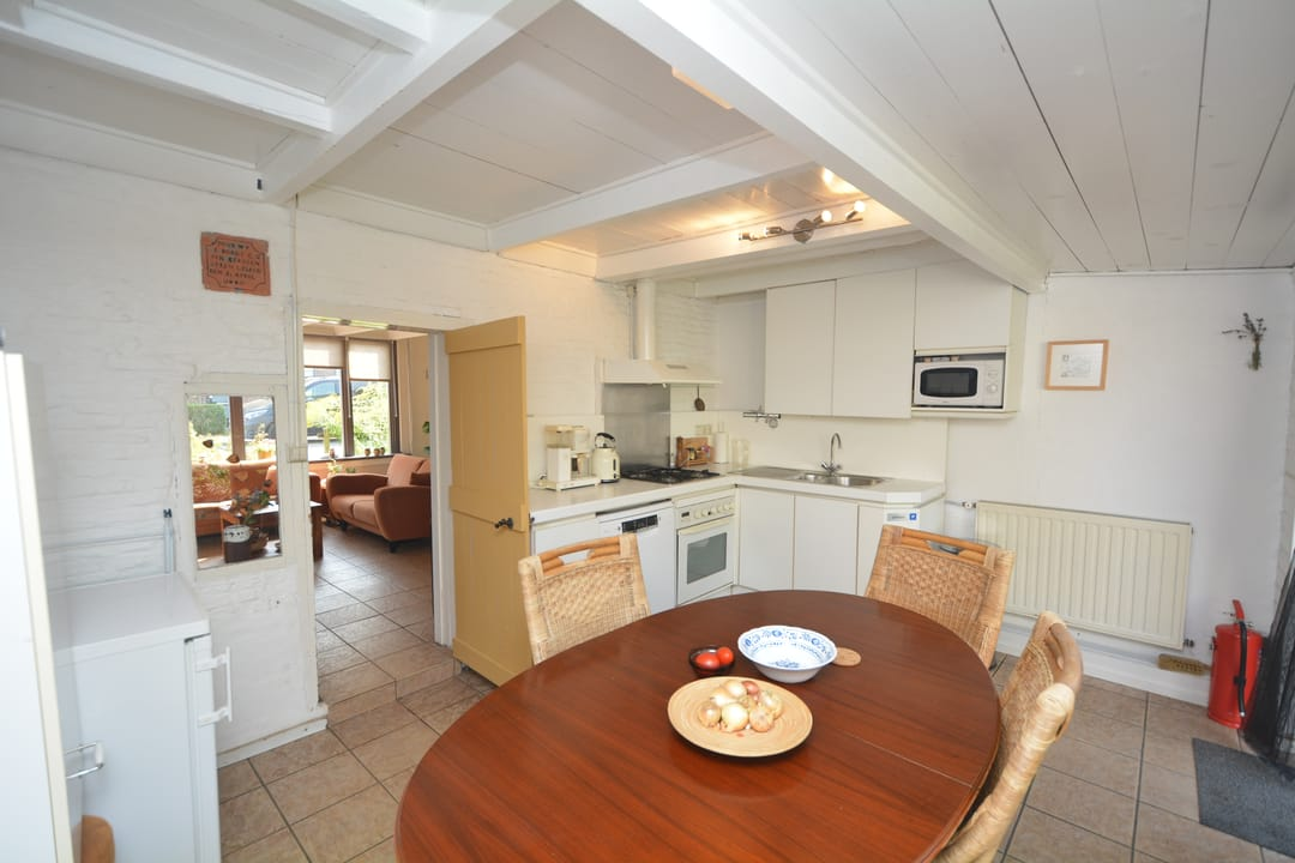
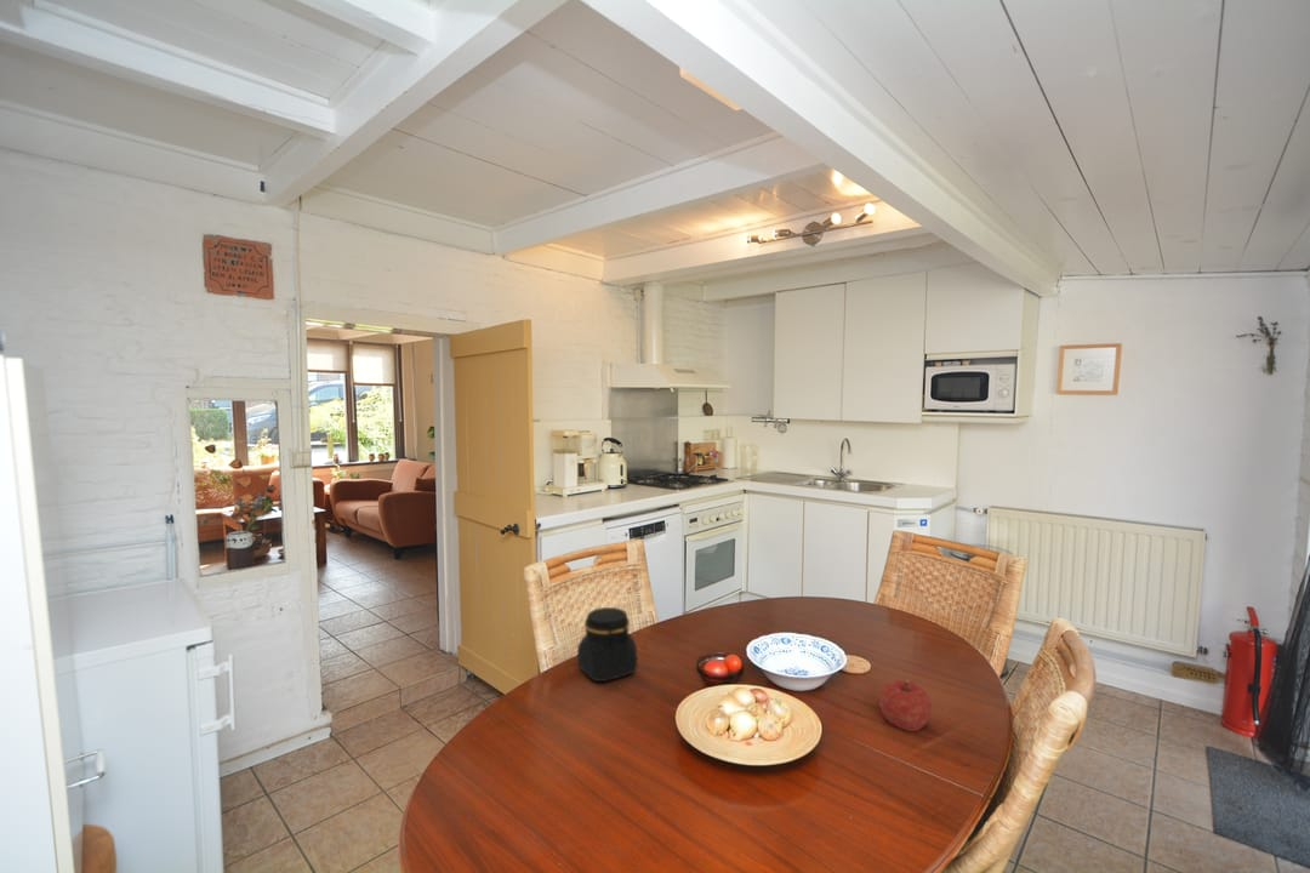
+ fruit [878,679,933,732]
+ jar [576,606,638,683]
